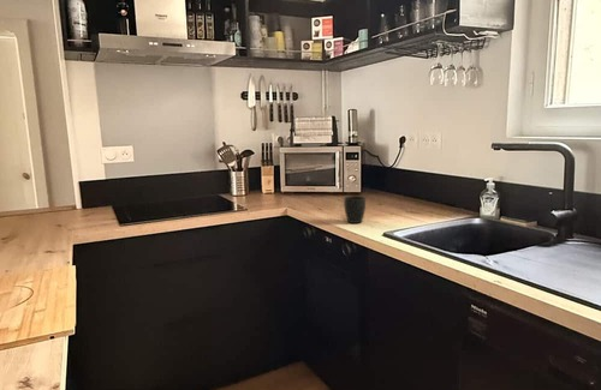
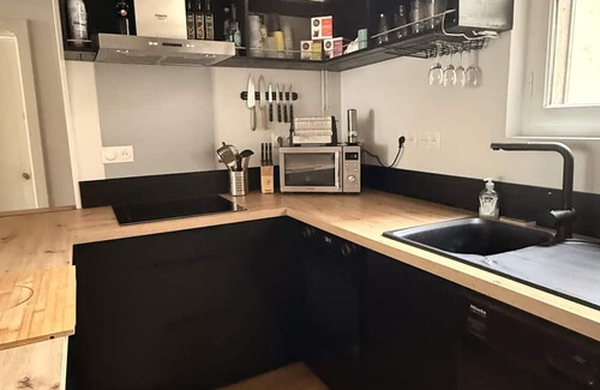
- mug [343,194,367,224]
